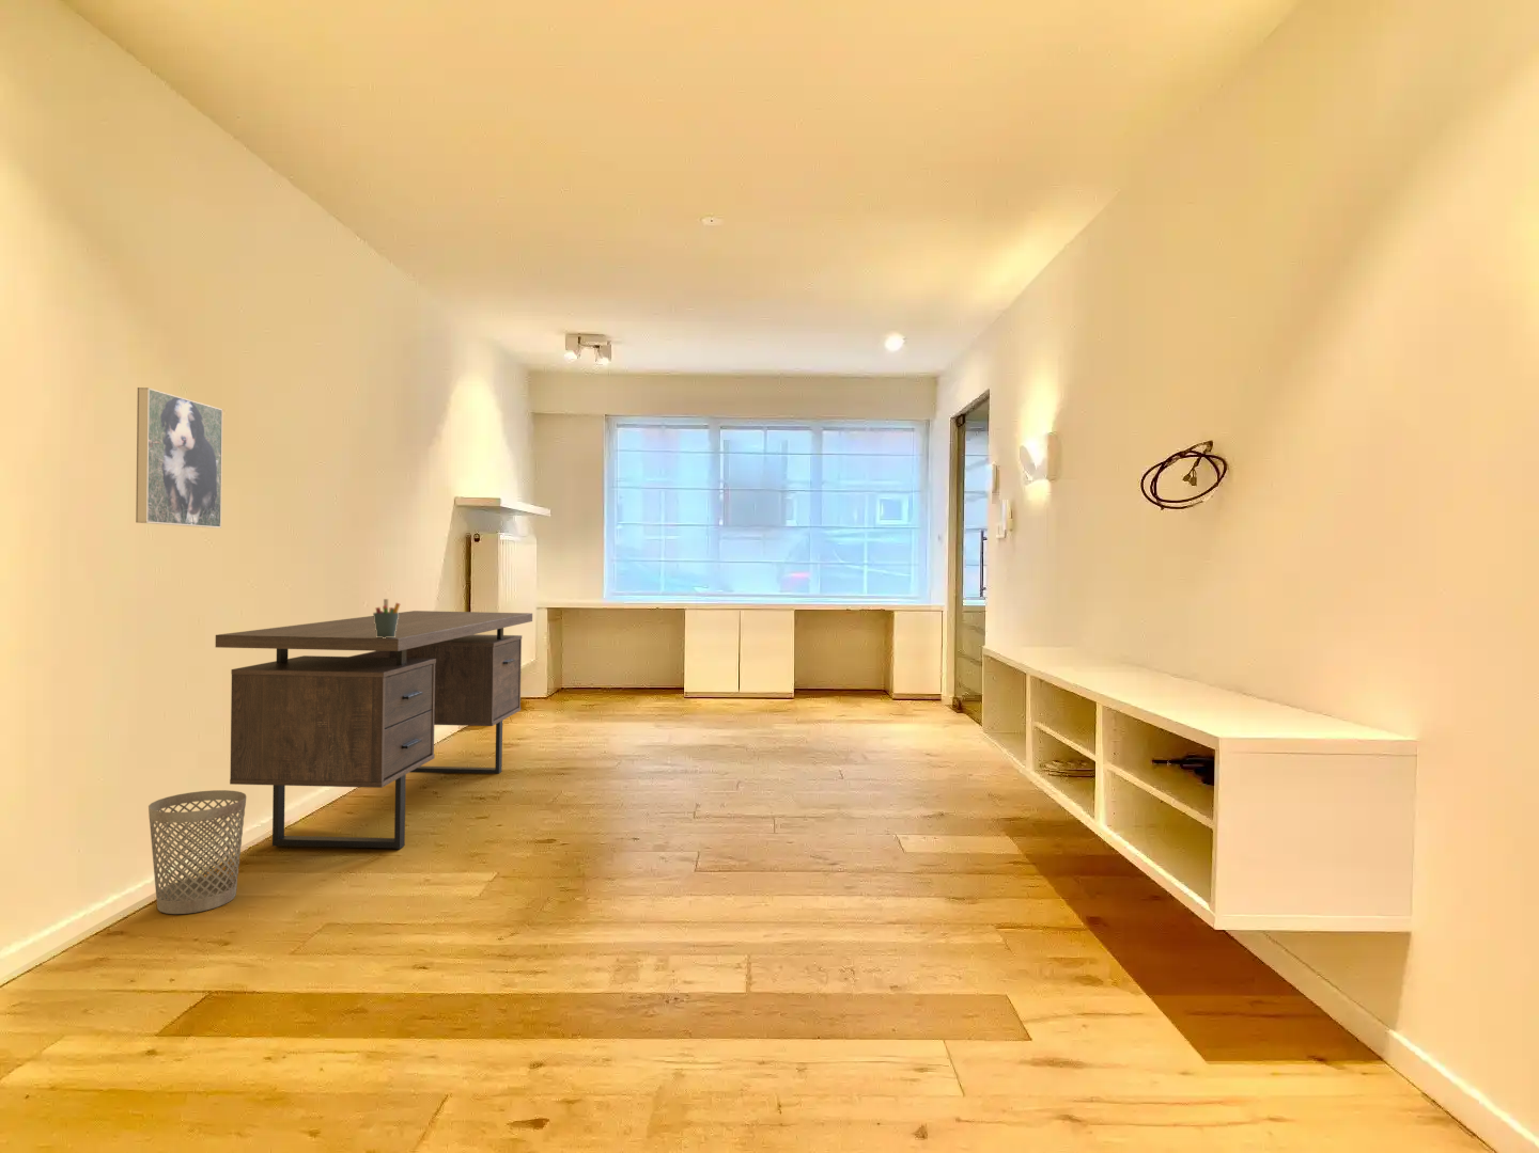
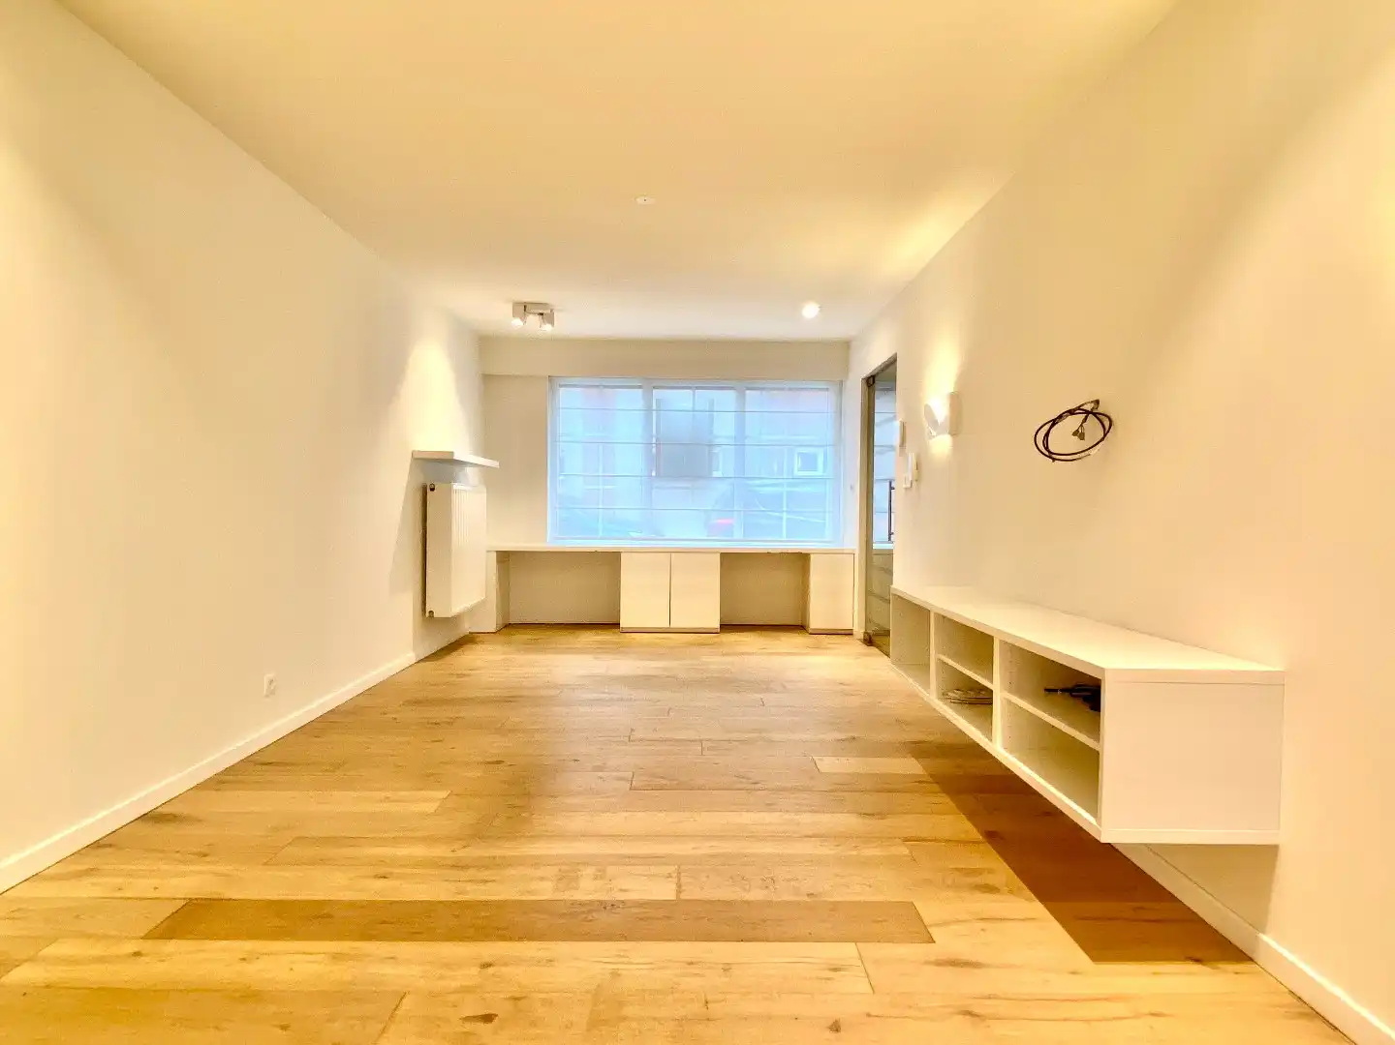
- pen holder [372,598,401,638]
- desk [214,609,533,850]
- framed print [135,386,223,529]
- wastebasket [148,788,247,914]
